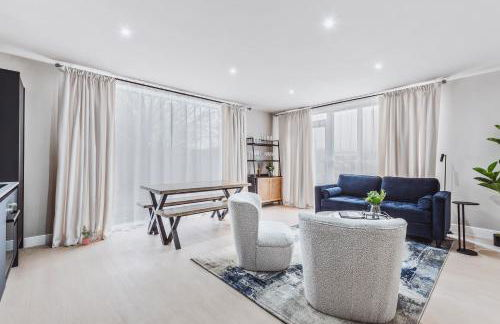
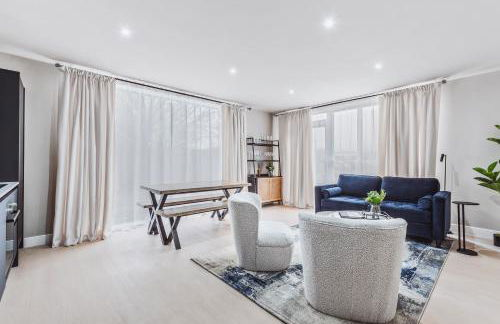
- potted plant [80,224,98,246]
